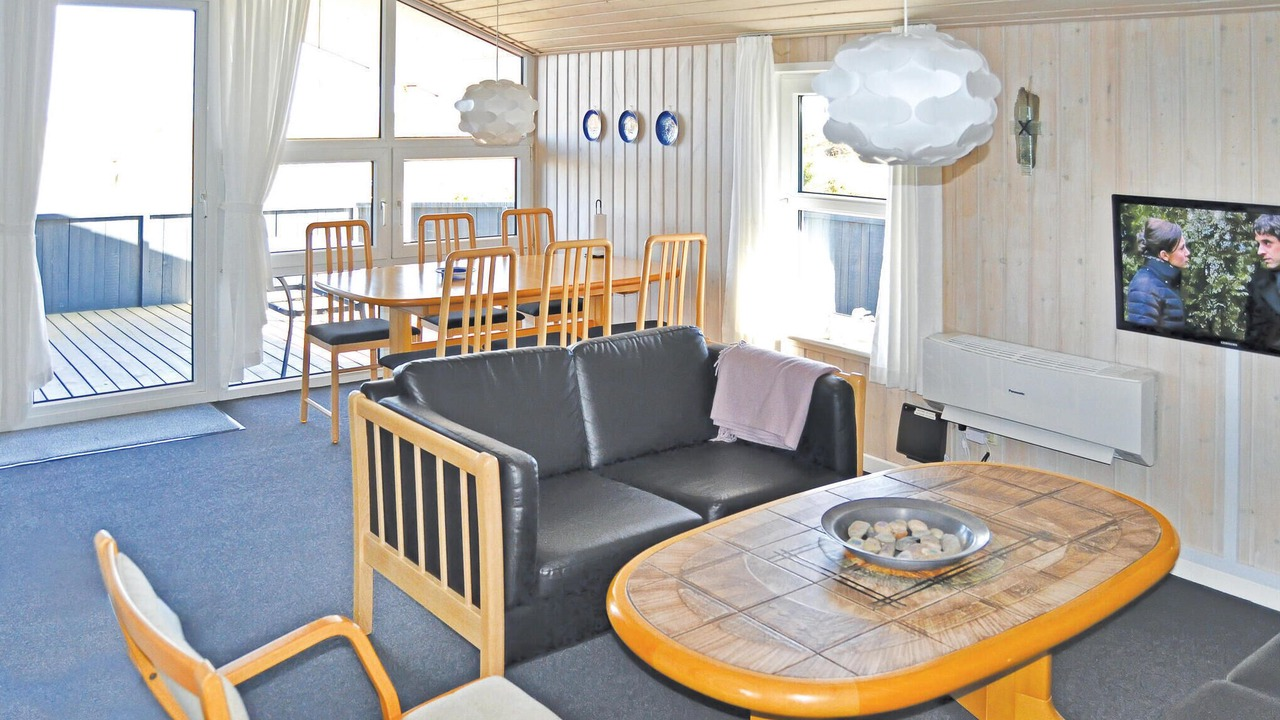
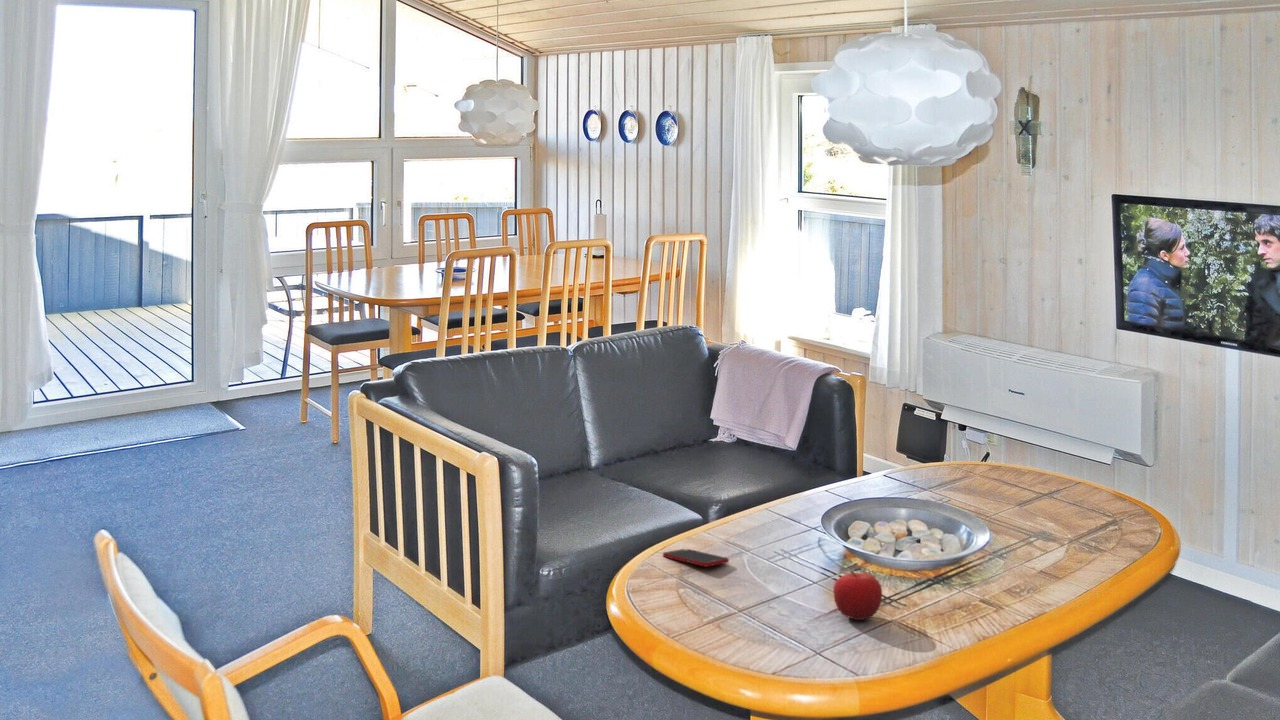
+ cell phone [662,548,730,568]
+ fruit [832,569,883,621]
